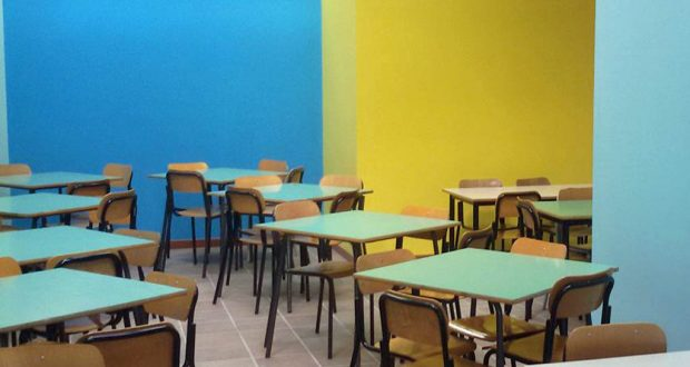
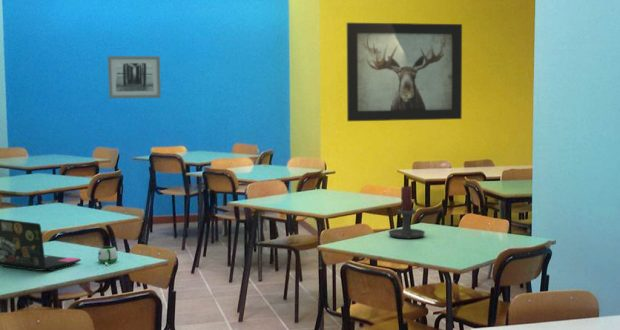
+ wall art [107,55,162,99]
+ laptop [0,218,82,272]
+ mug [97,245,119,266]
+ candle holder [387,185,426,239]
+ wall art [346,22,463,122]
